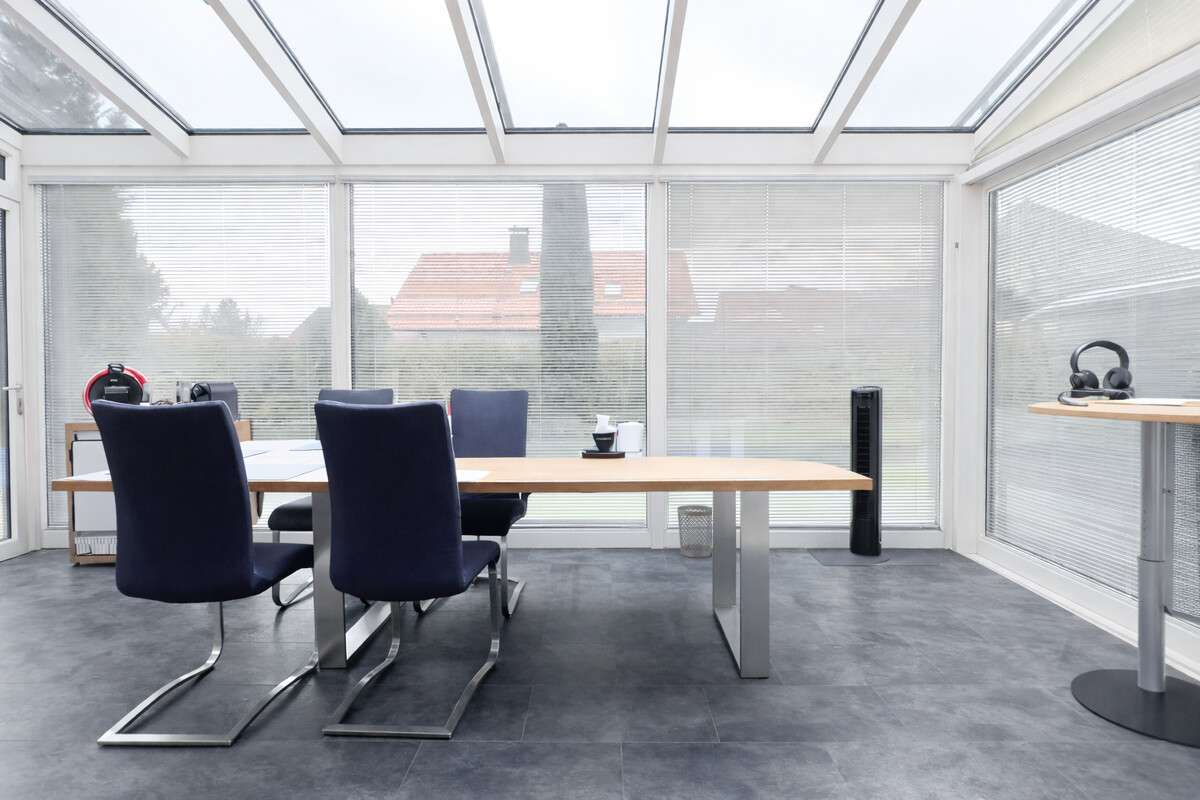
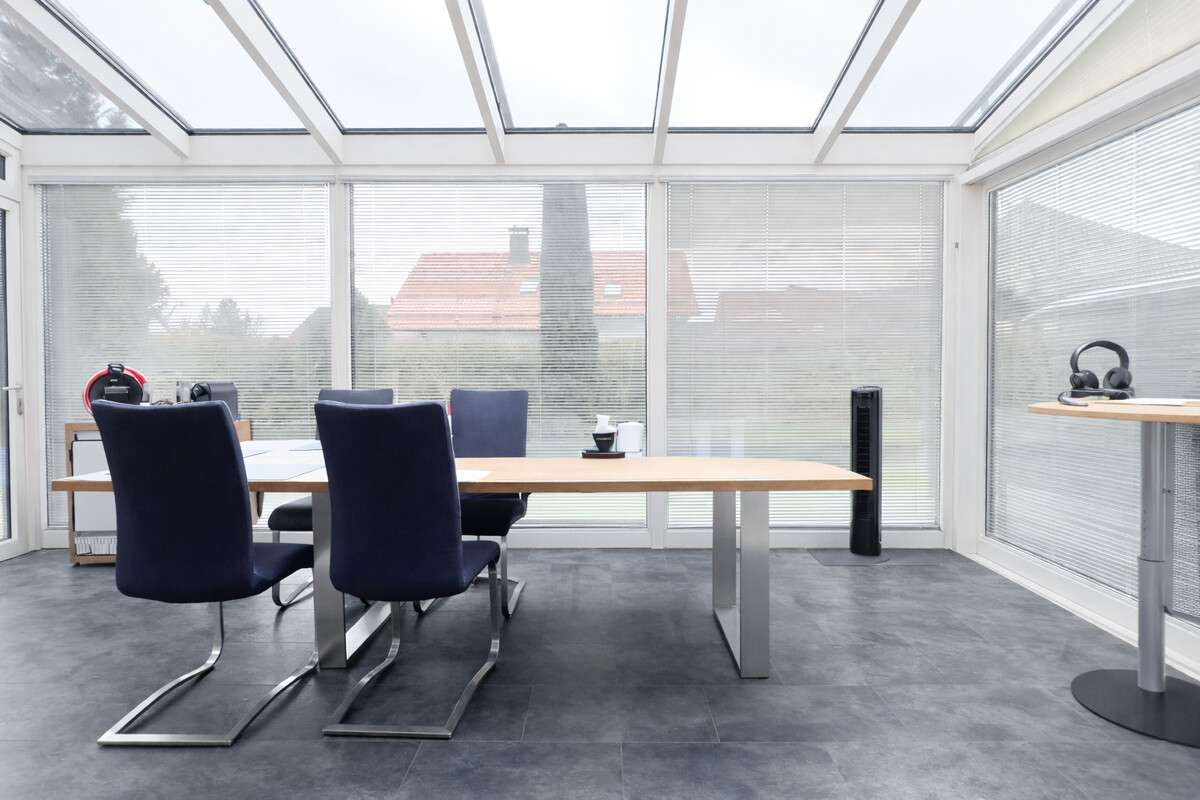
- wastebasket [677,504,713,559]
